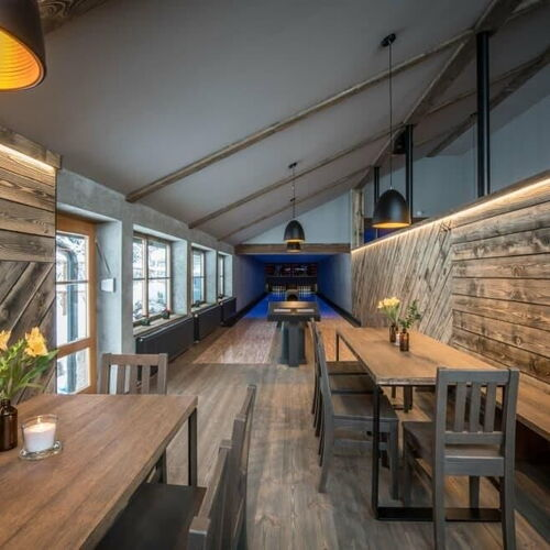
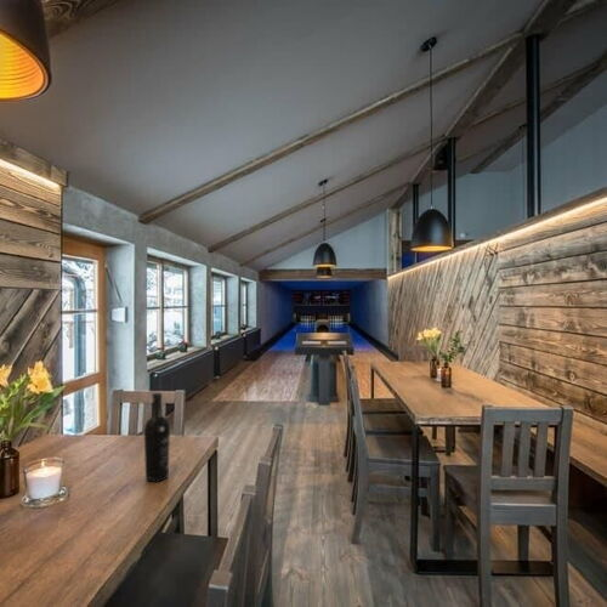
+ wine bottle [143,391,171,483]
